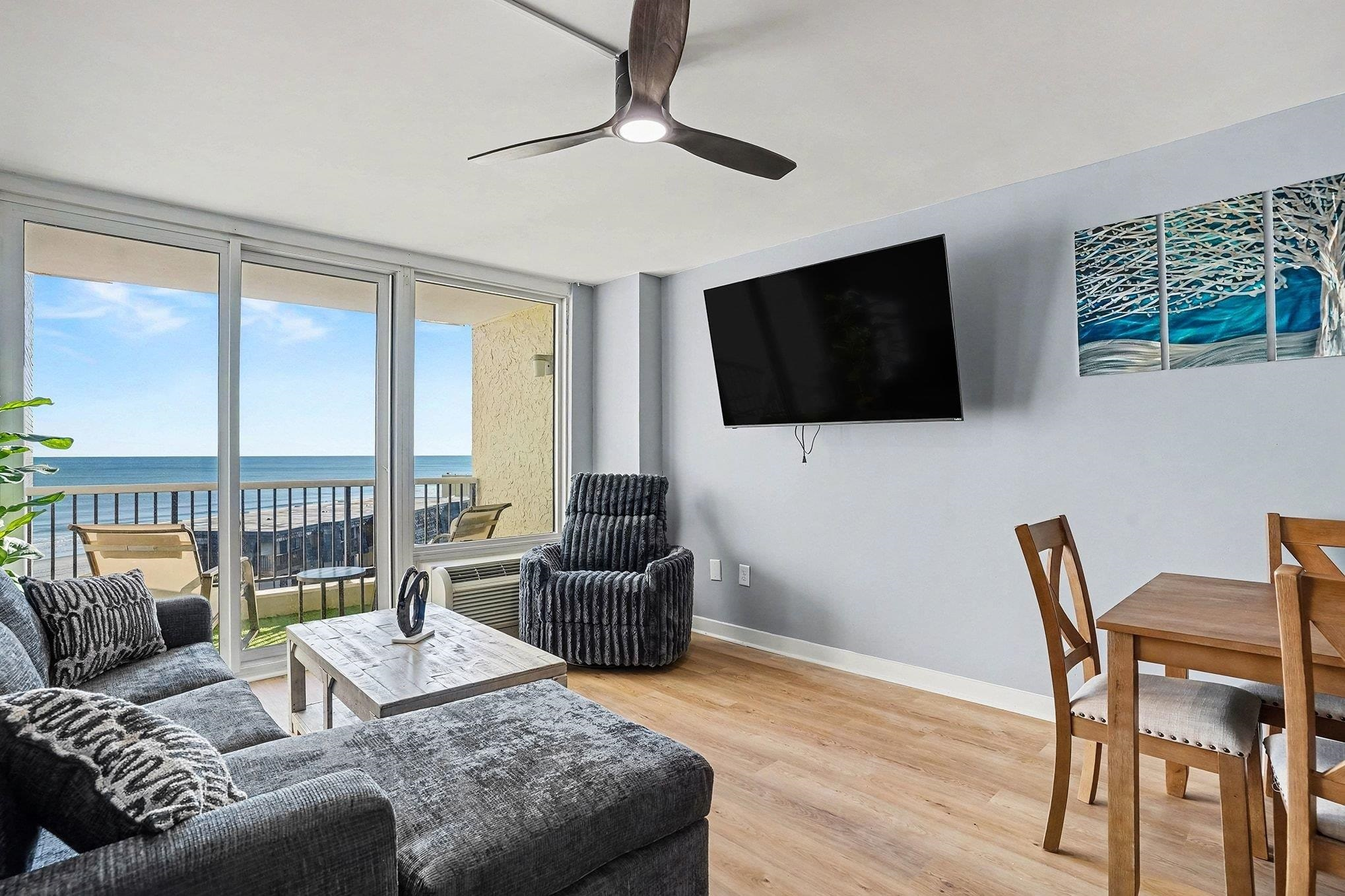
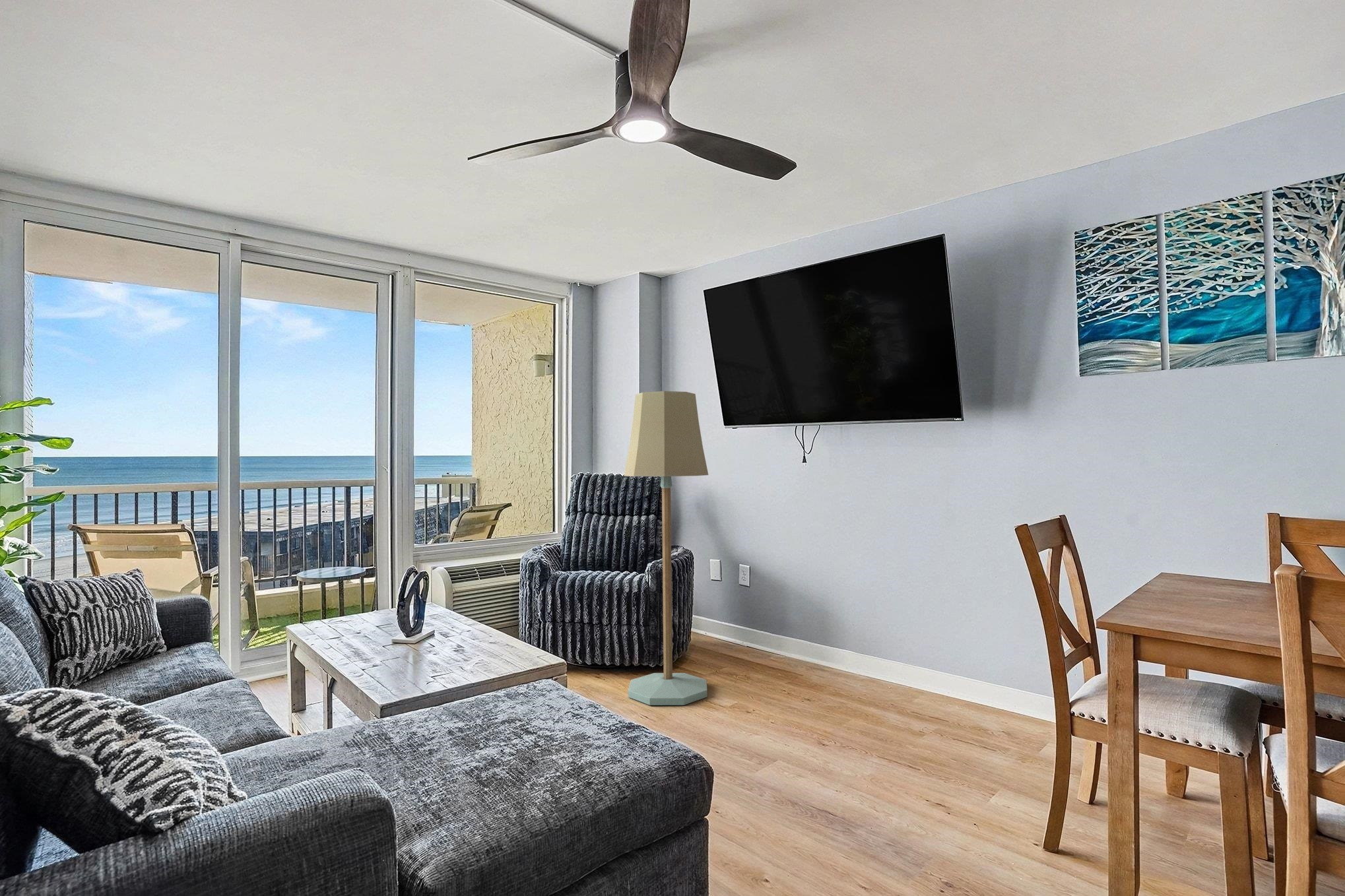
+ floor lamp [624,391,709,706]
